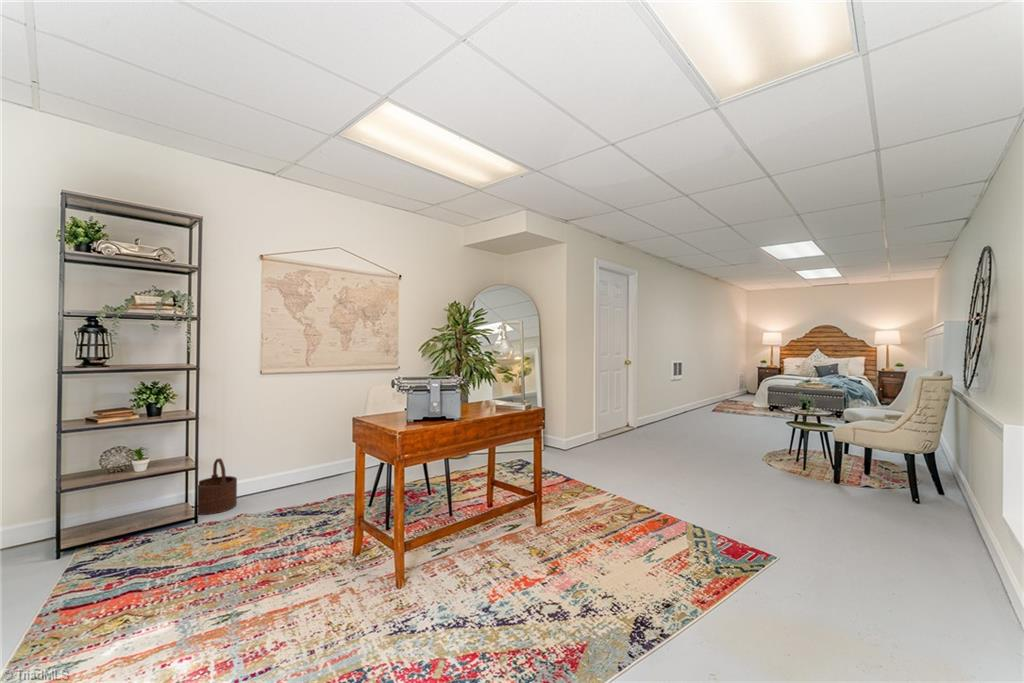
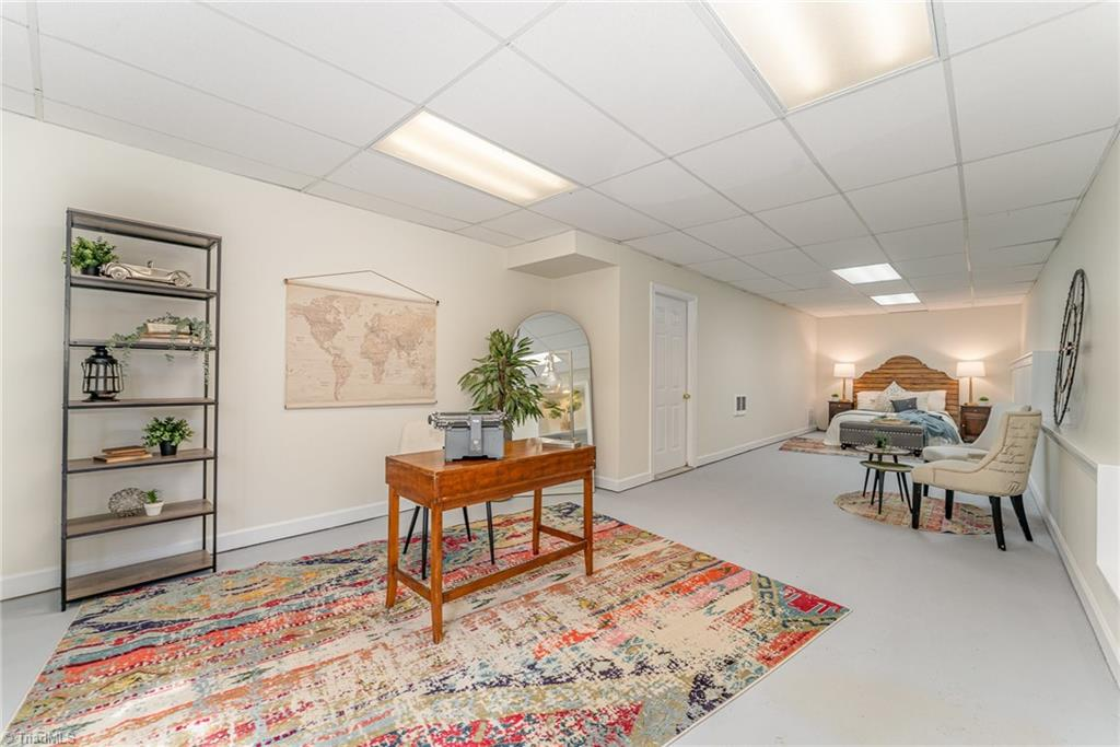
- wooden bucket [197,457,238,516]
